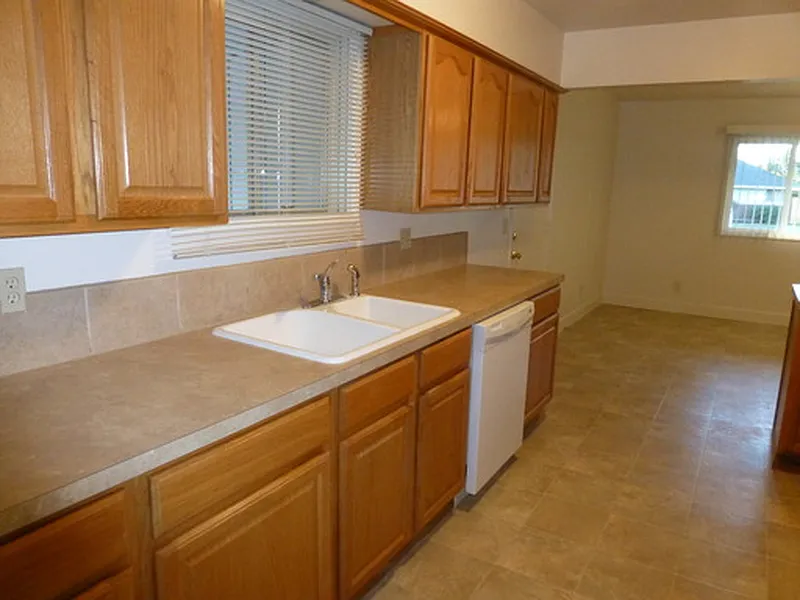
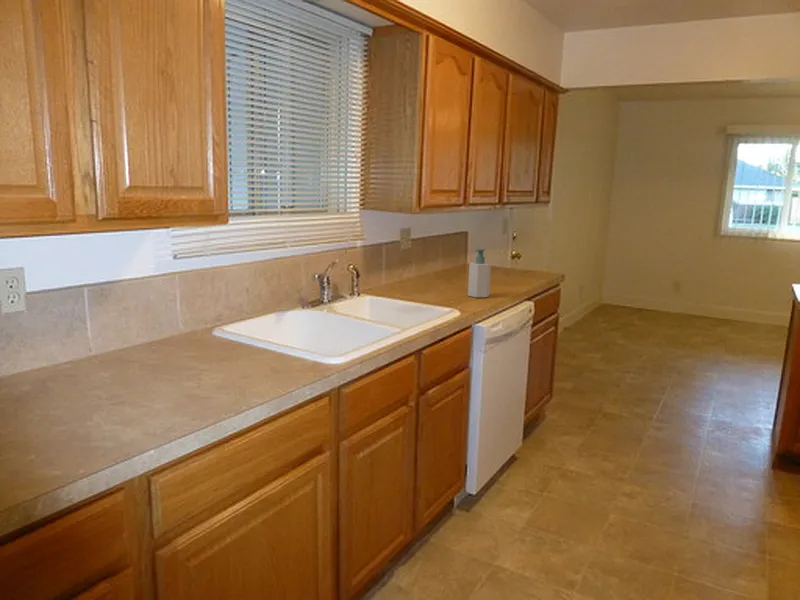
+ soap bottle [467,248,492,299]
